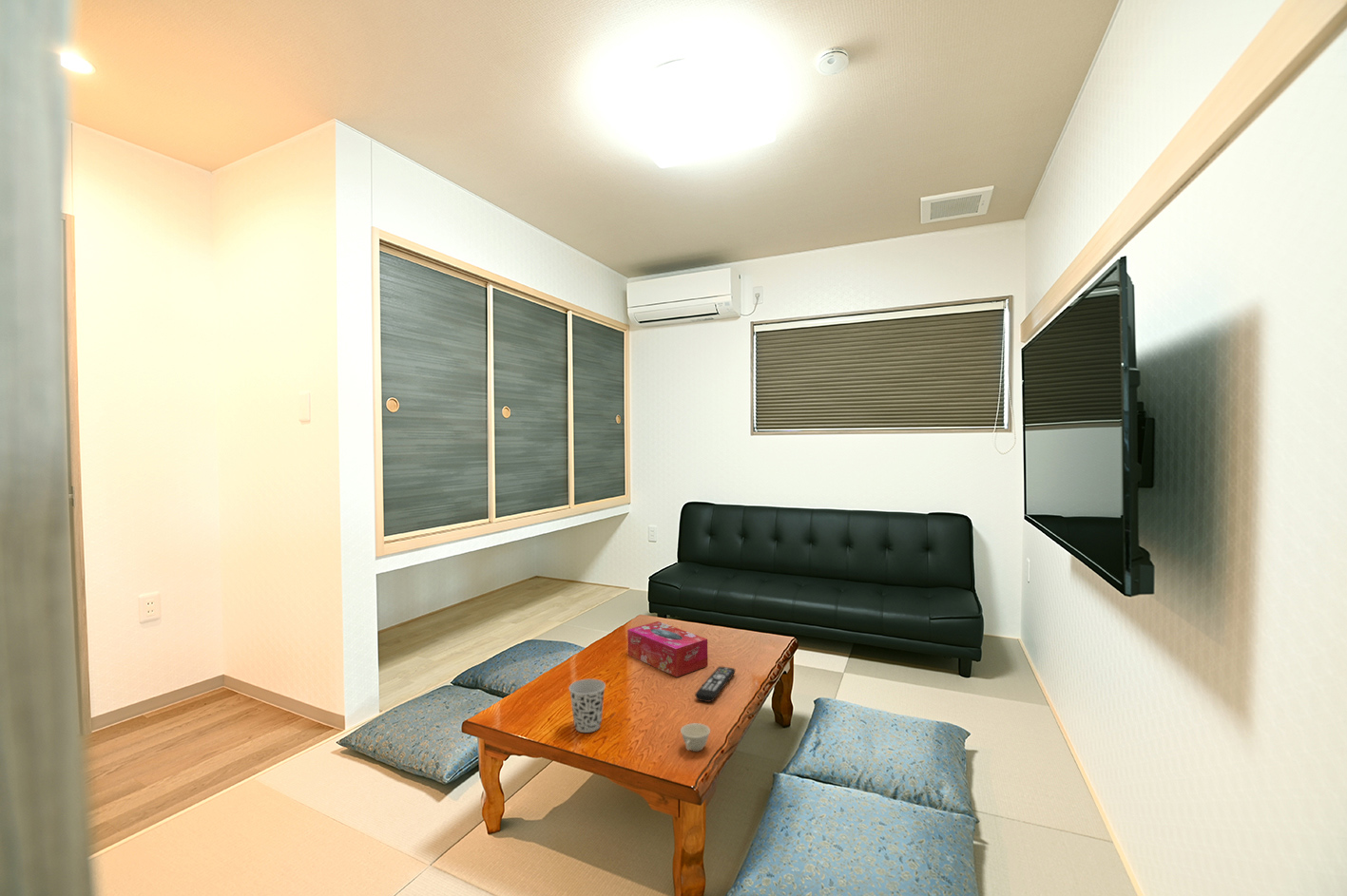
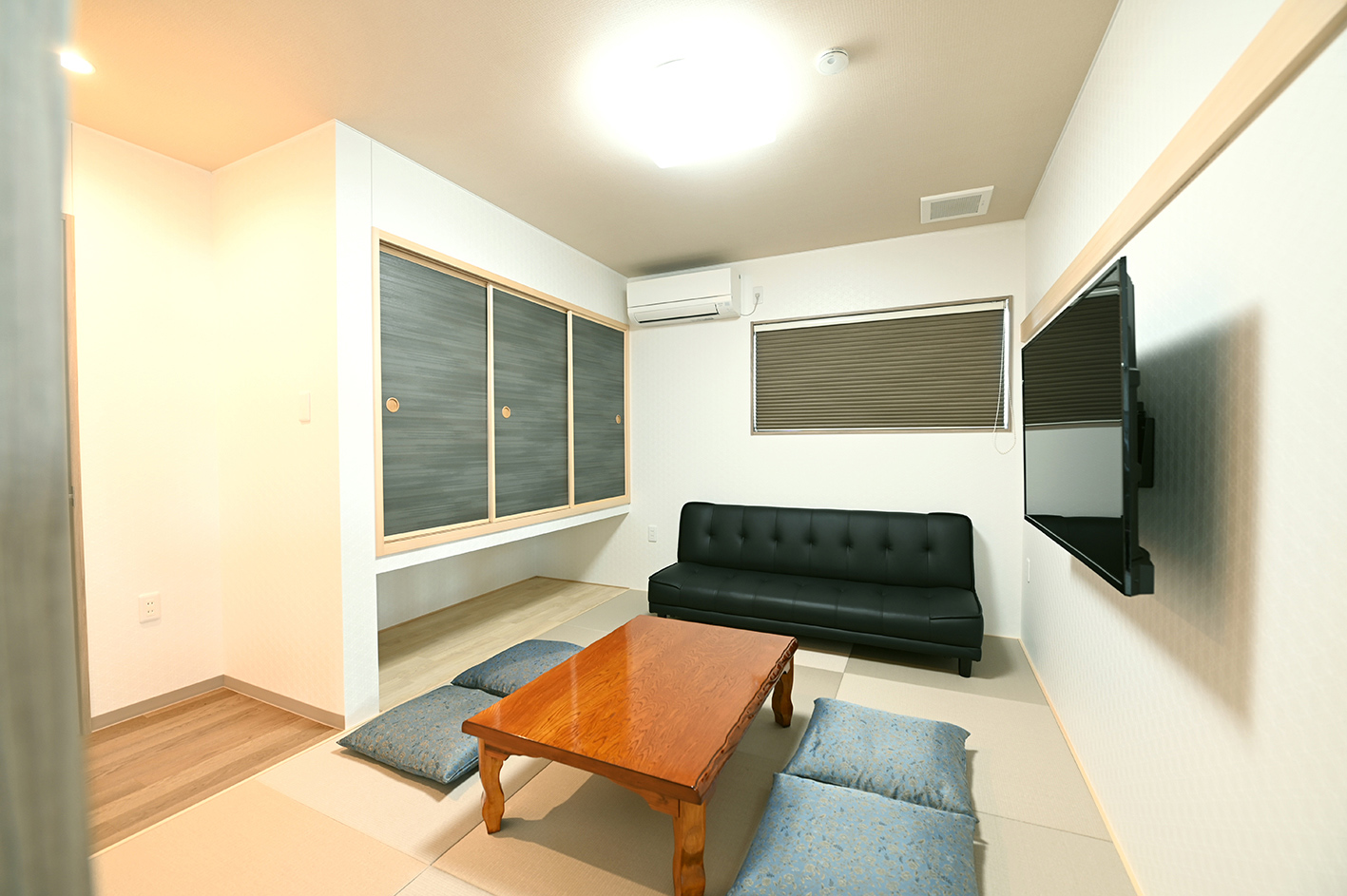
- cup [568,678,606,734]
- tissue box [626,620,709,677]
- teacup [680,722,711,753]
- remote control [694,666,737,703]
